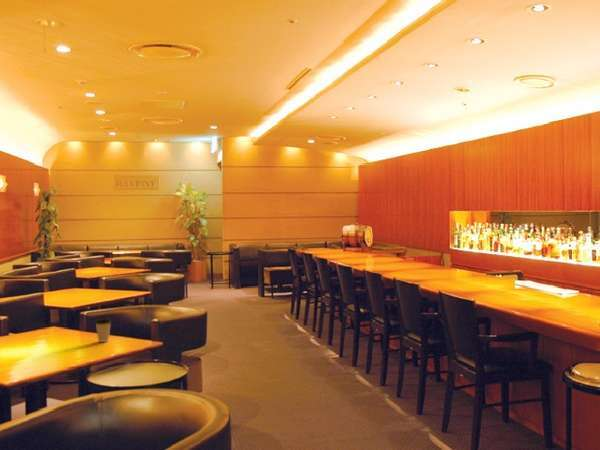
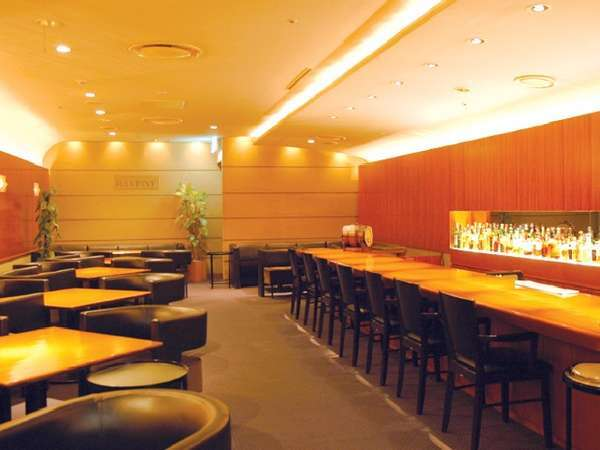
- coffee cup [94,318,113,343]
